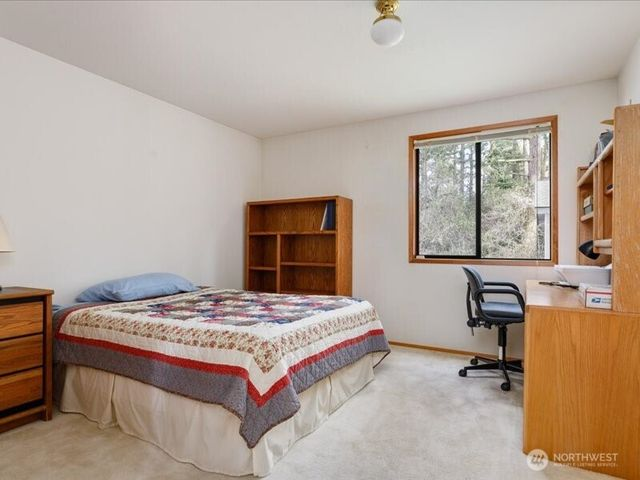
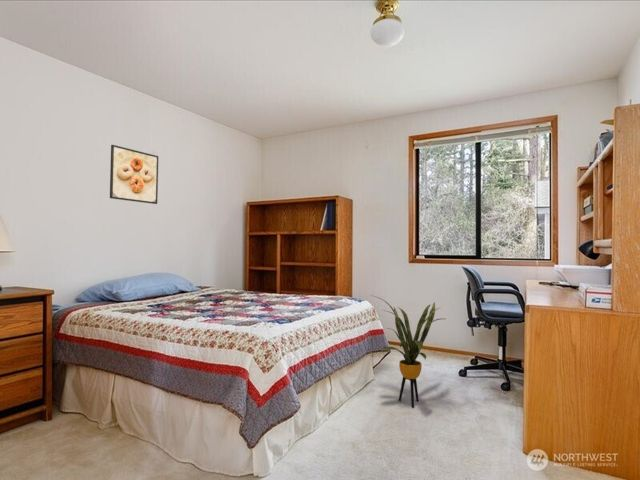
+ house plant [370,294,445,408]
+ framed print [109,144,159,205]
